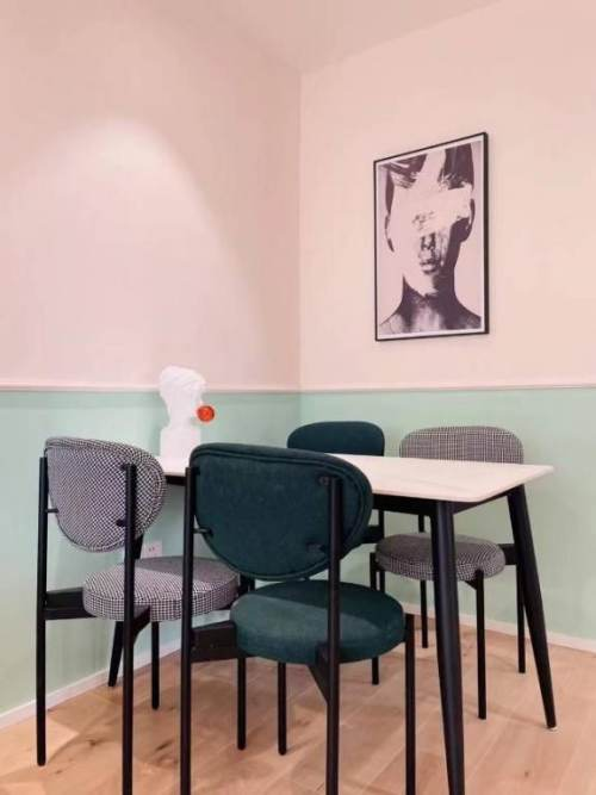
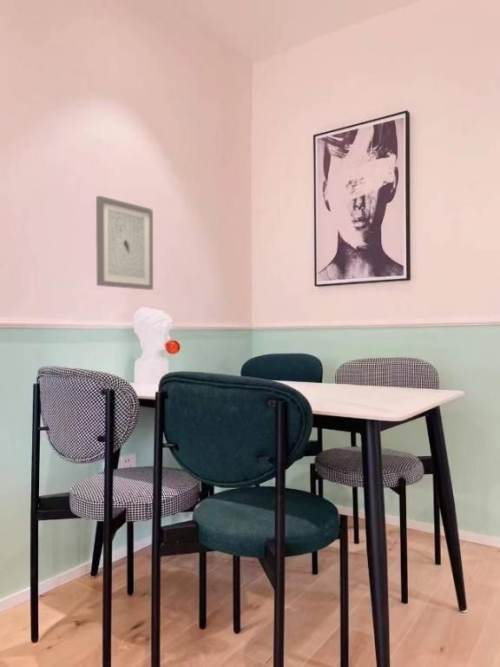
+ wall art [95,195,154,291]
